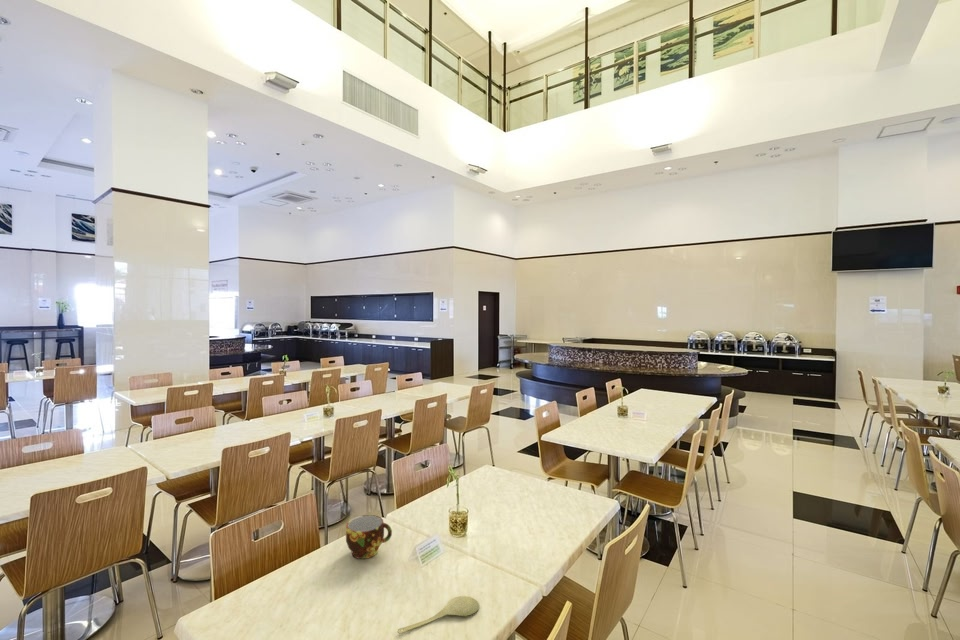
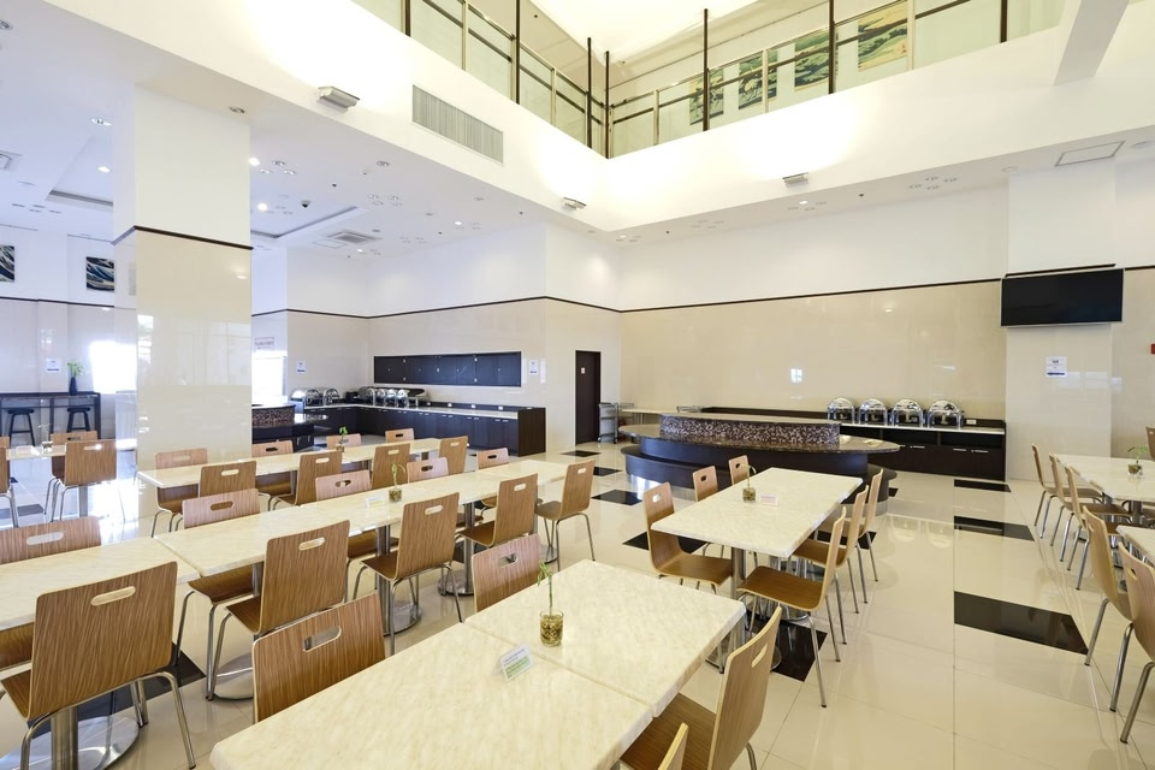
- cup [345,514,393,560]
- spoon [396,595,480,635]
